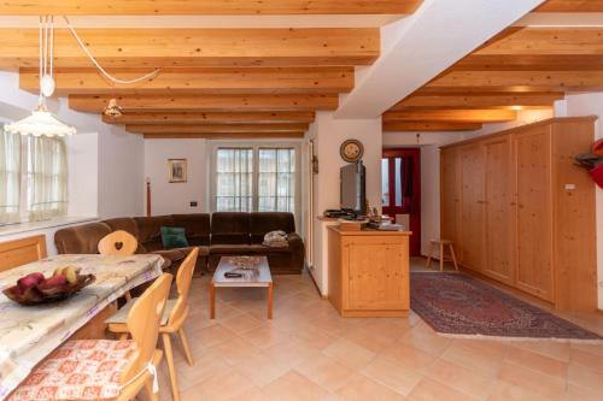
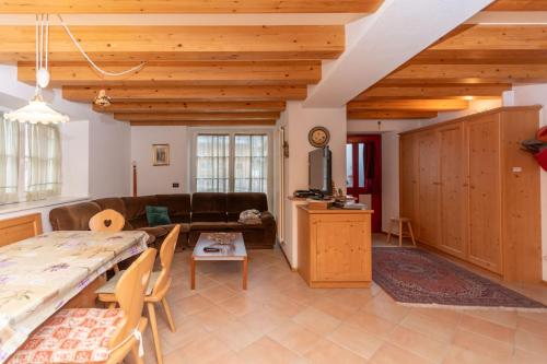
- fruit basket [0,264,98,306]
